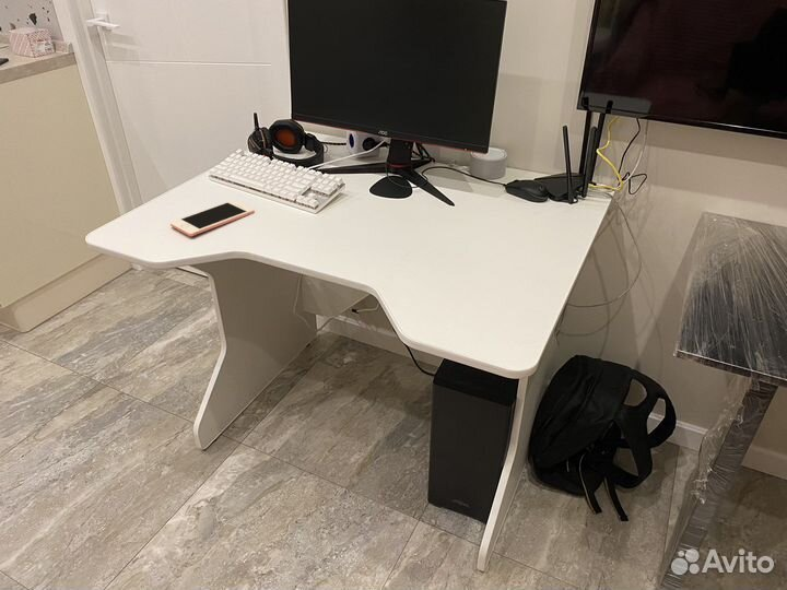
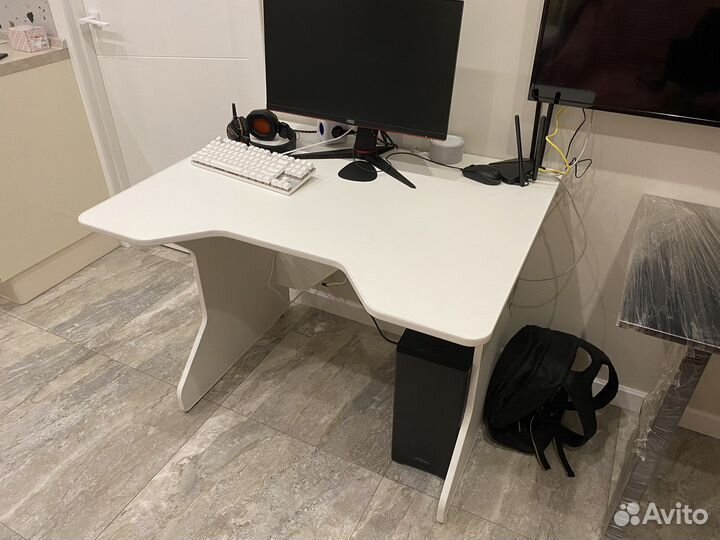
- cell phone [169,200,255,237]
